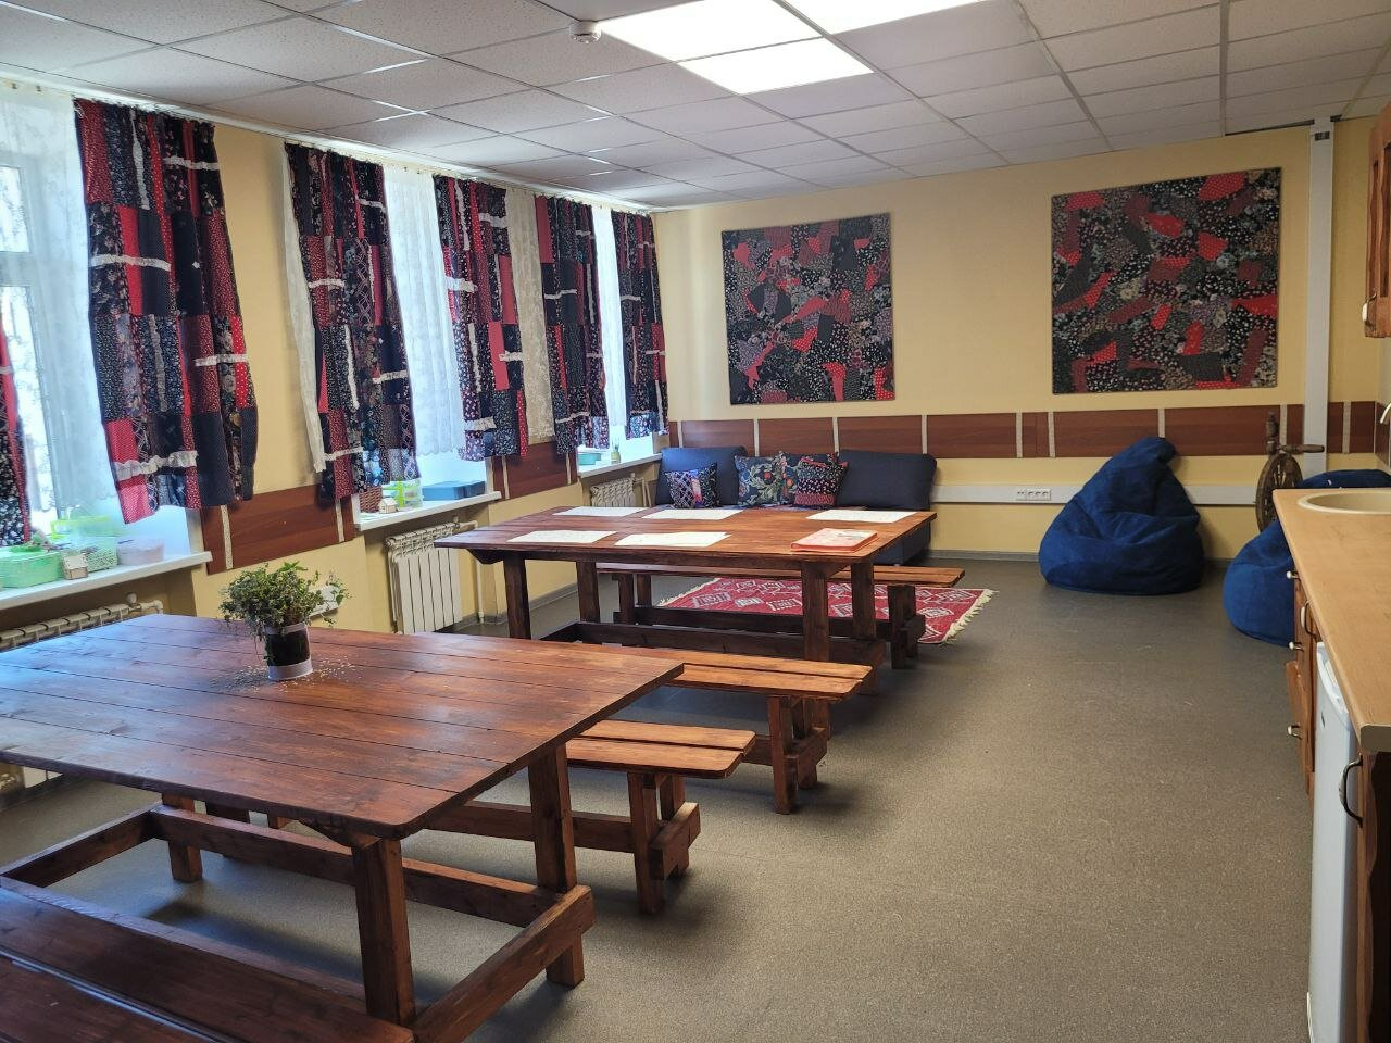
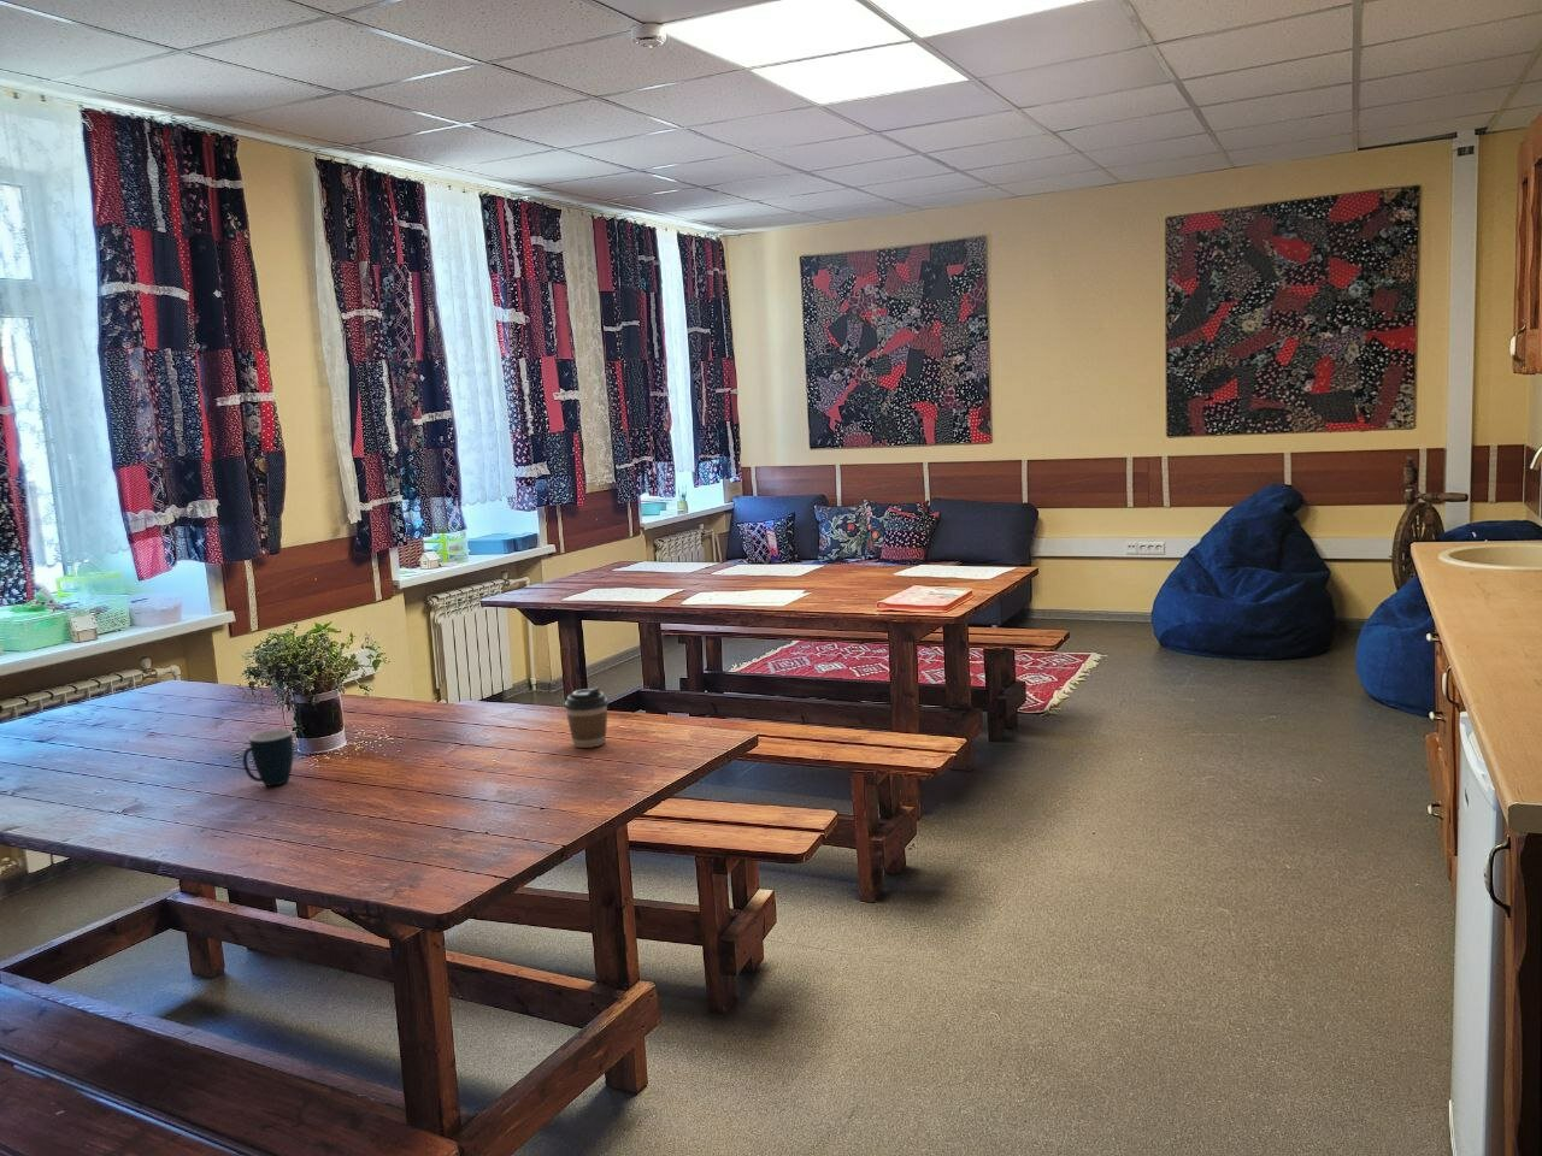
+ coffee cup [563,685,610,749]
+ mug [242,729,294,788]
